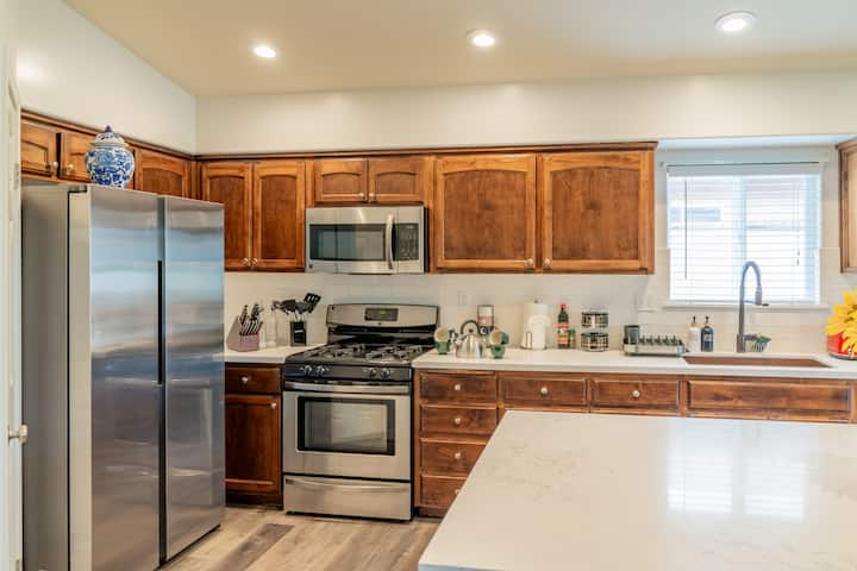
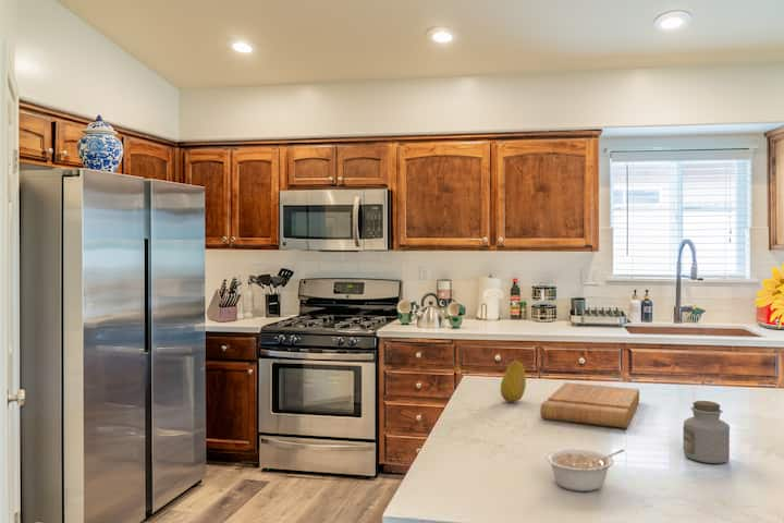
+ fruit [500,360,527,402]
+ cutting board [539,381,640,429]
+ legume [544,447,626,492]
+ jar [682,400,731,464]
